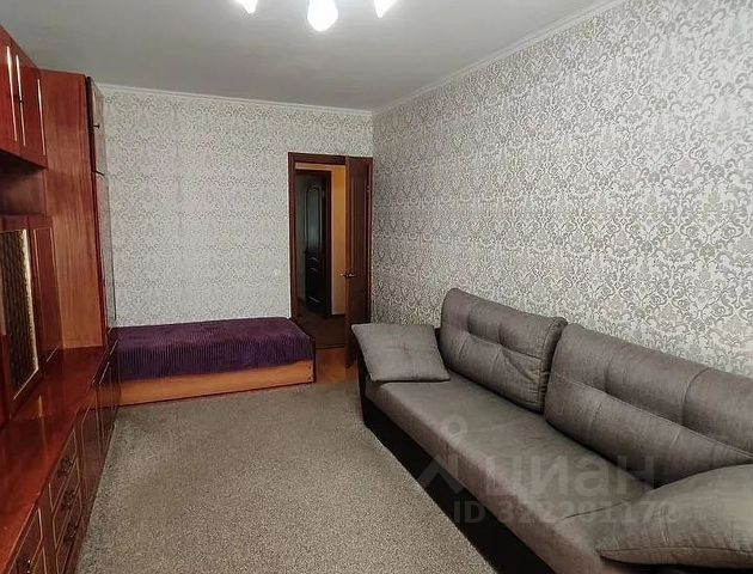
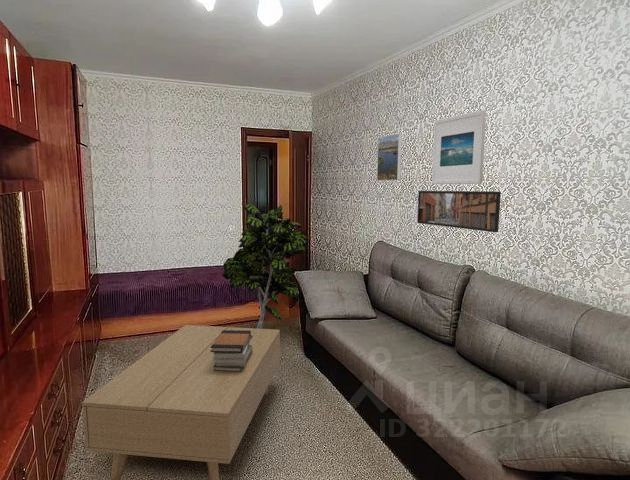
+ indoor plant [221,203,310,329]
+ book stack [210,330,253,372]
+ coffee table [81,324,281,480]
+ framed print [376,133,403,182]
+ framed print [416,190,502,233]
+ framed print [431,109,487,185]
